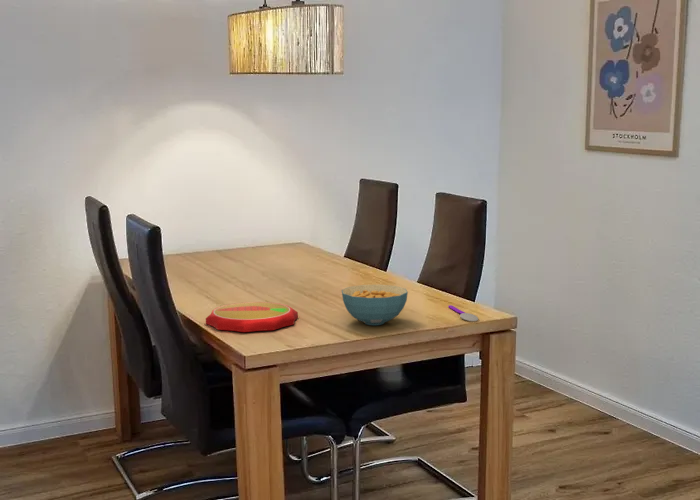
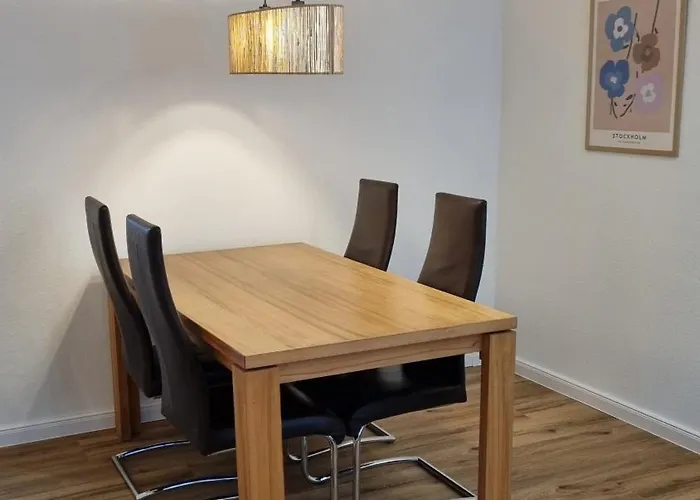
- spoon [447,304,479,322]
- cereal bowl [341,284,409,326]
- plate [205,301,299,333]
